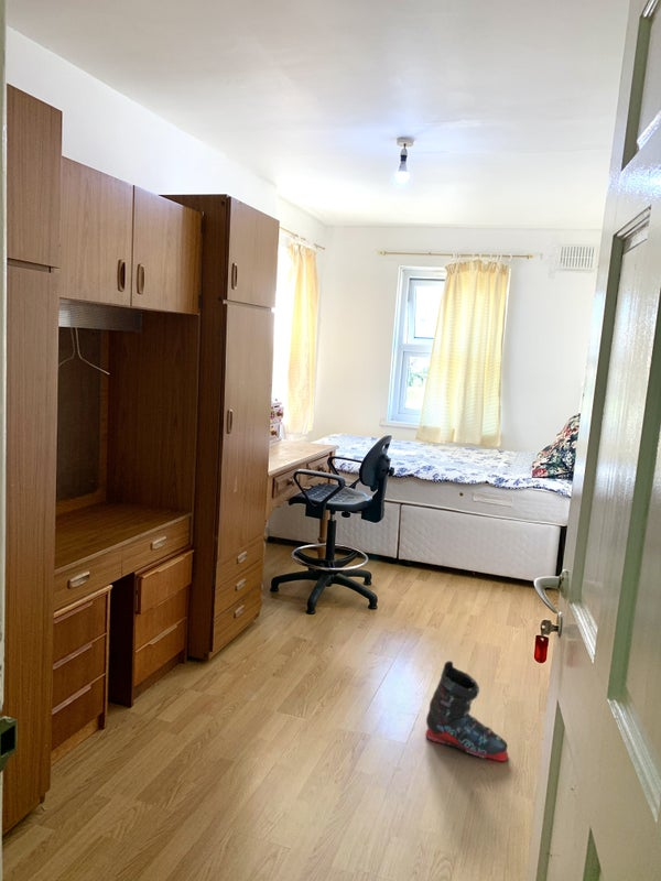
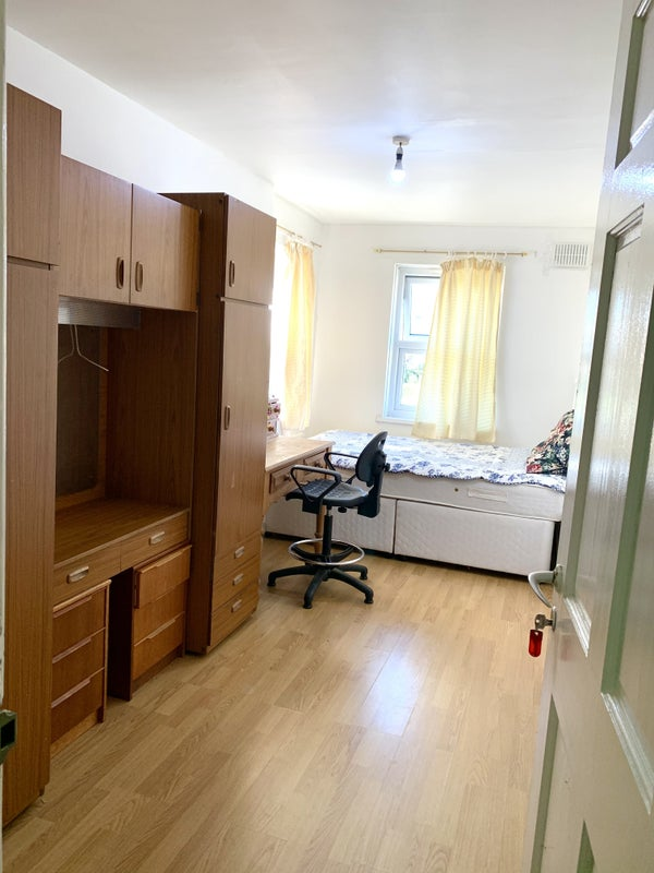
- ski boot [424,660,509,762]
